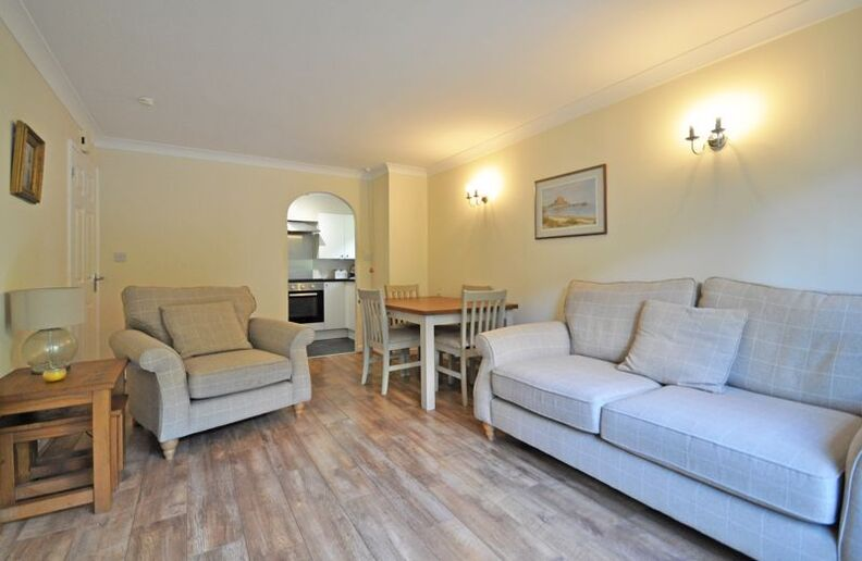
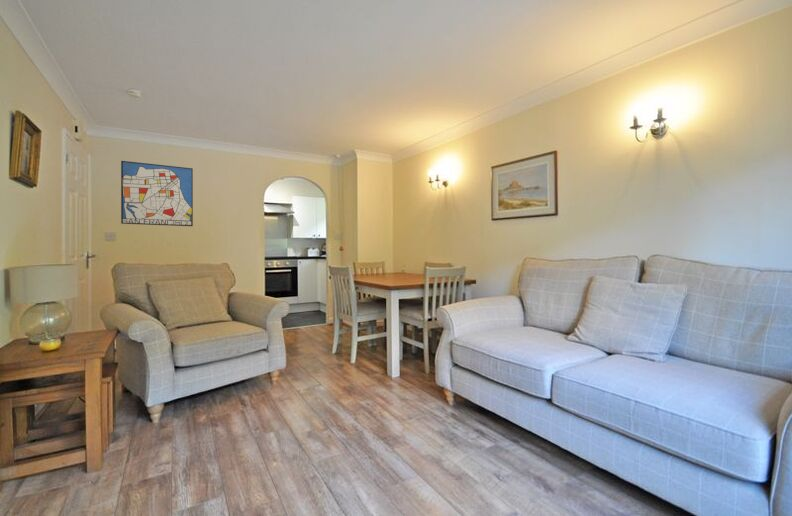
+ wall art [120,160,194,227]
